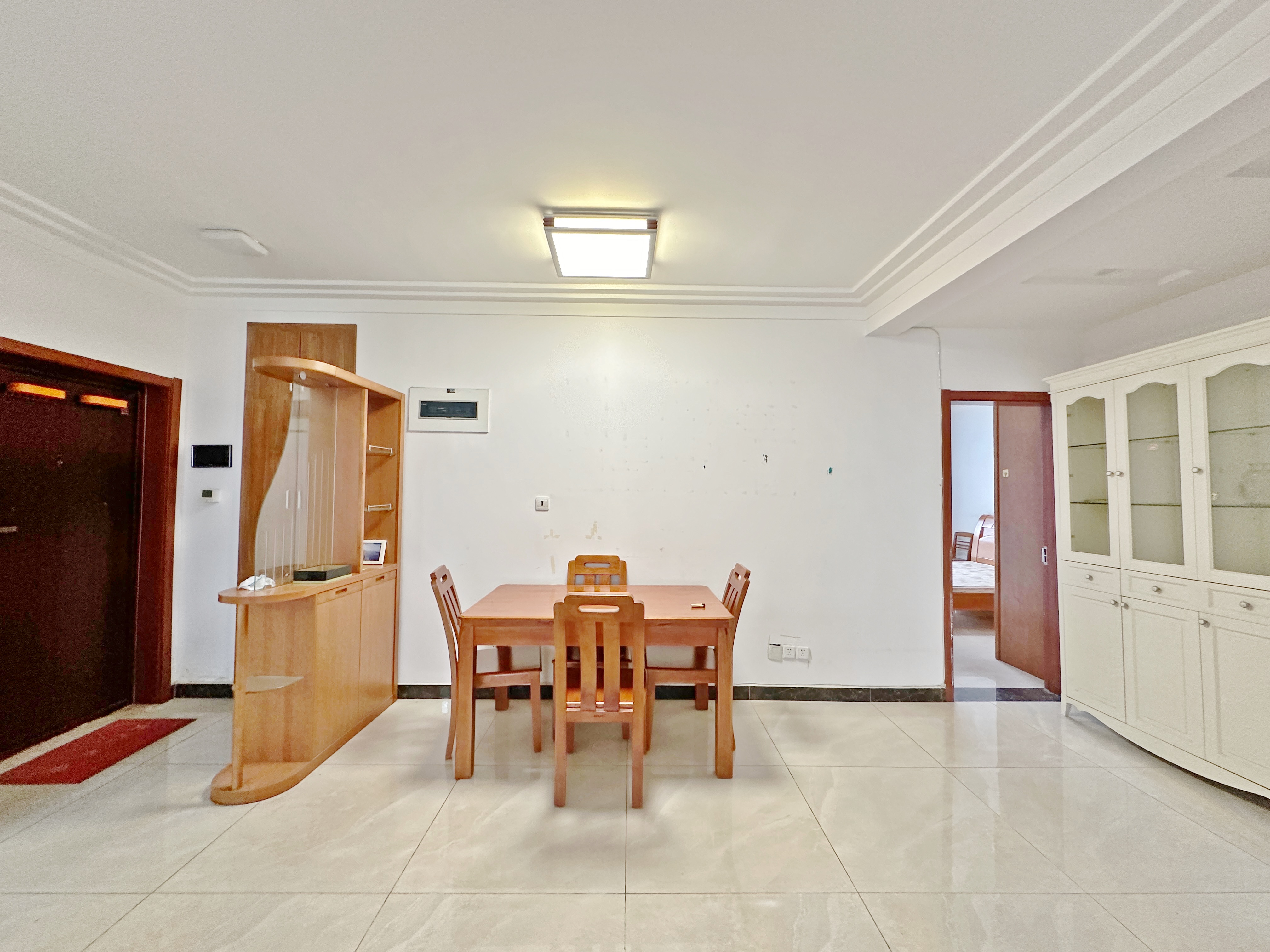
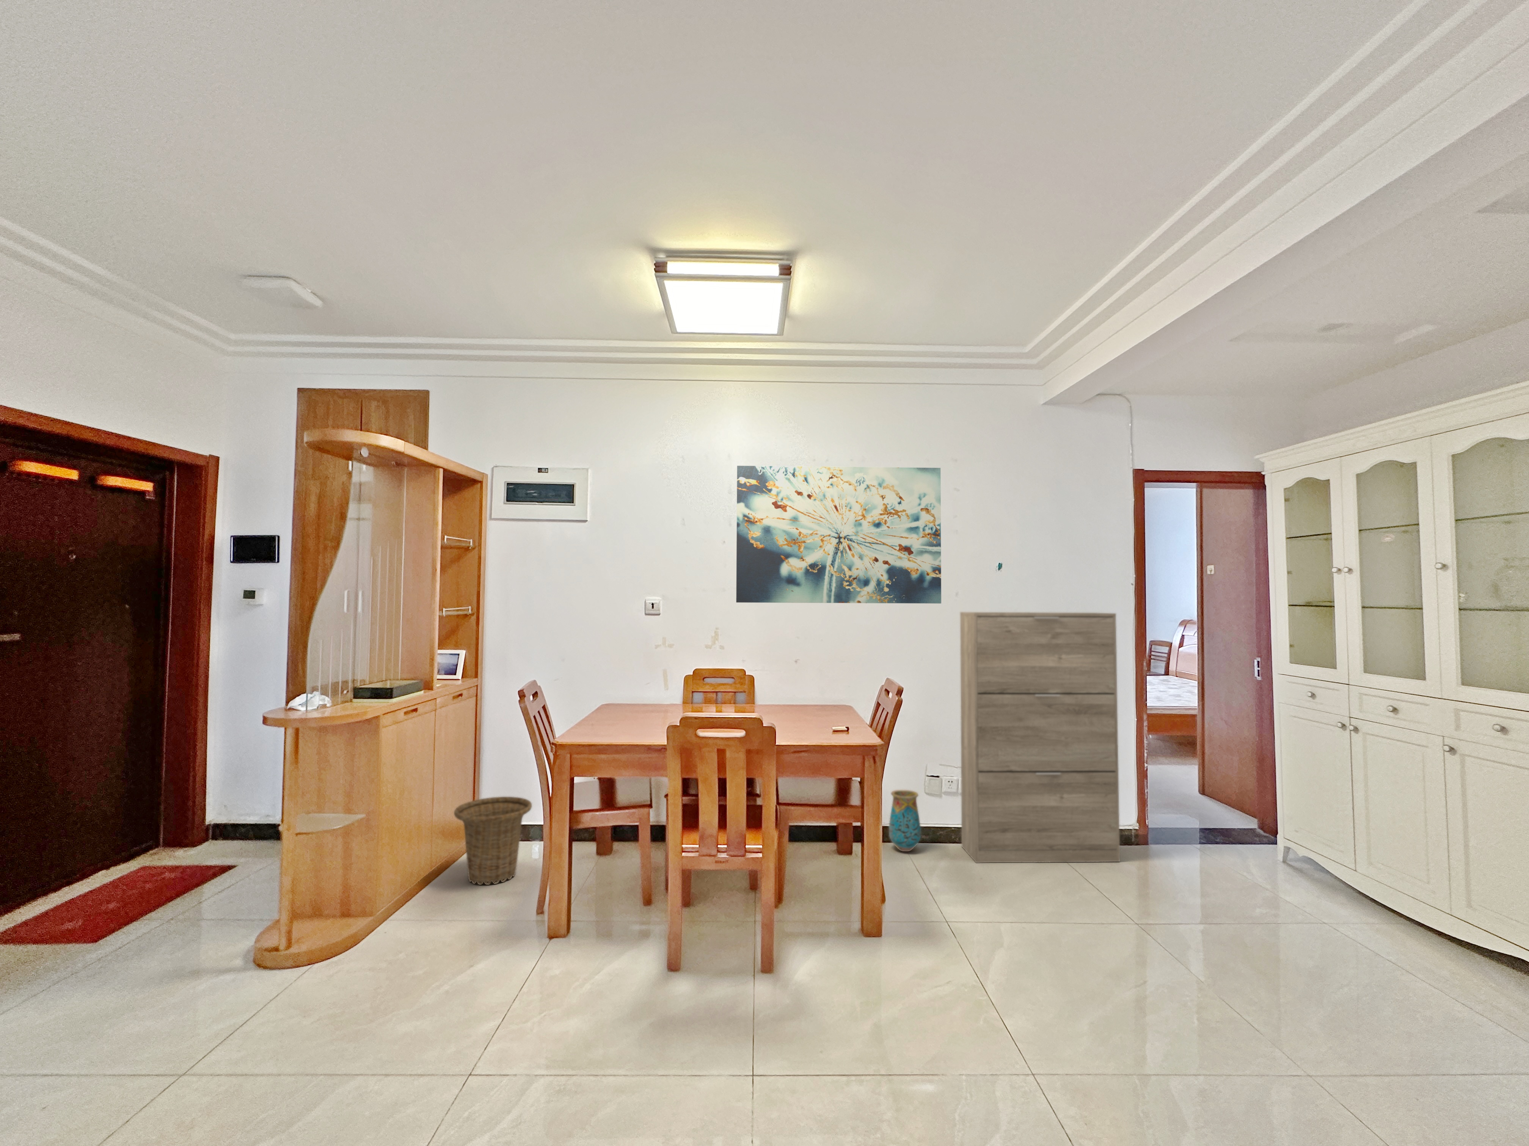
+ wall art [736,466,941,604]
+ basket [454,796,532,885]
+ vase [889,788,921,852]
+ cabinet [960,612,1120,863]
